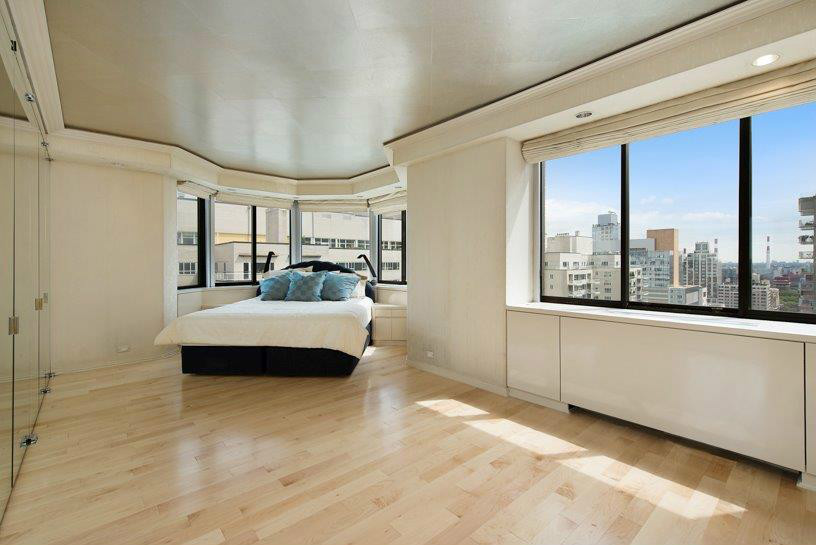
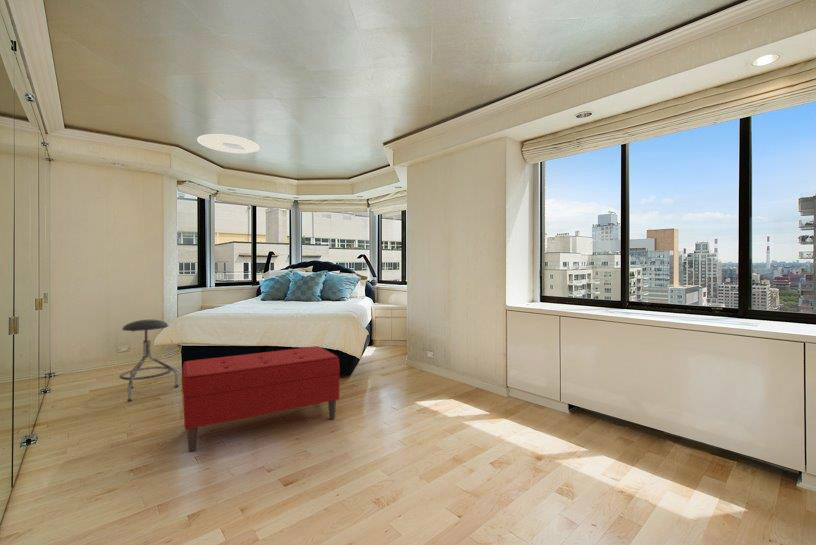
+ ceiling light [196,133,261,155]
+ stool [118,319,179,402]
+ bench [181,345,341,452]
